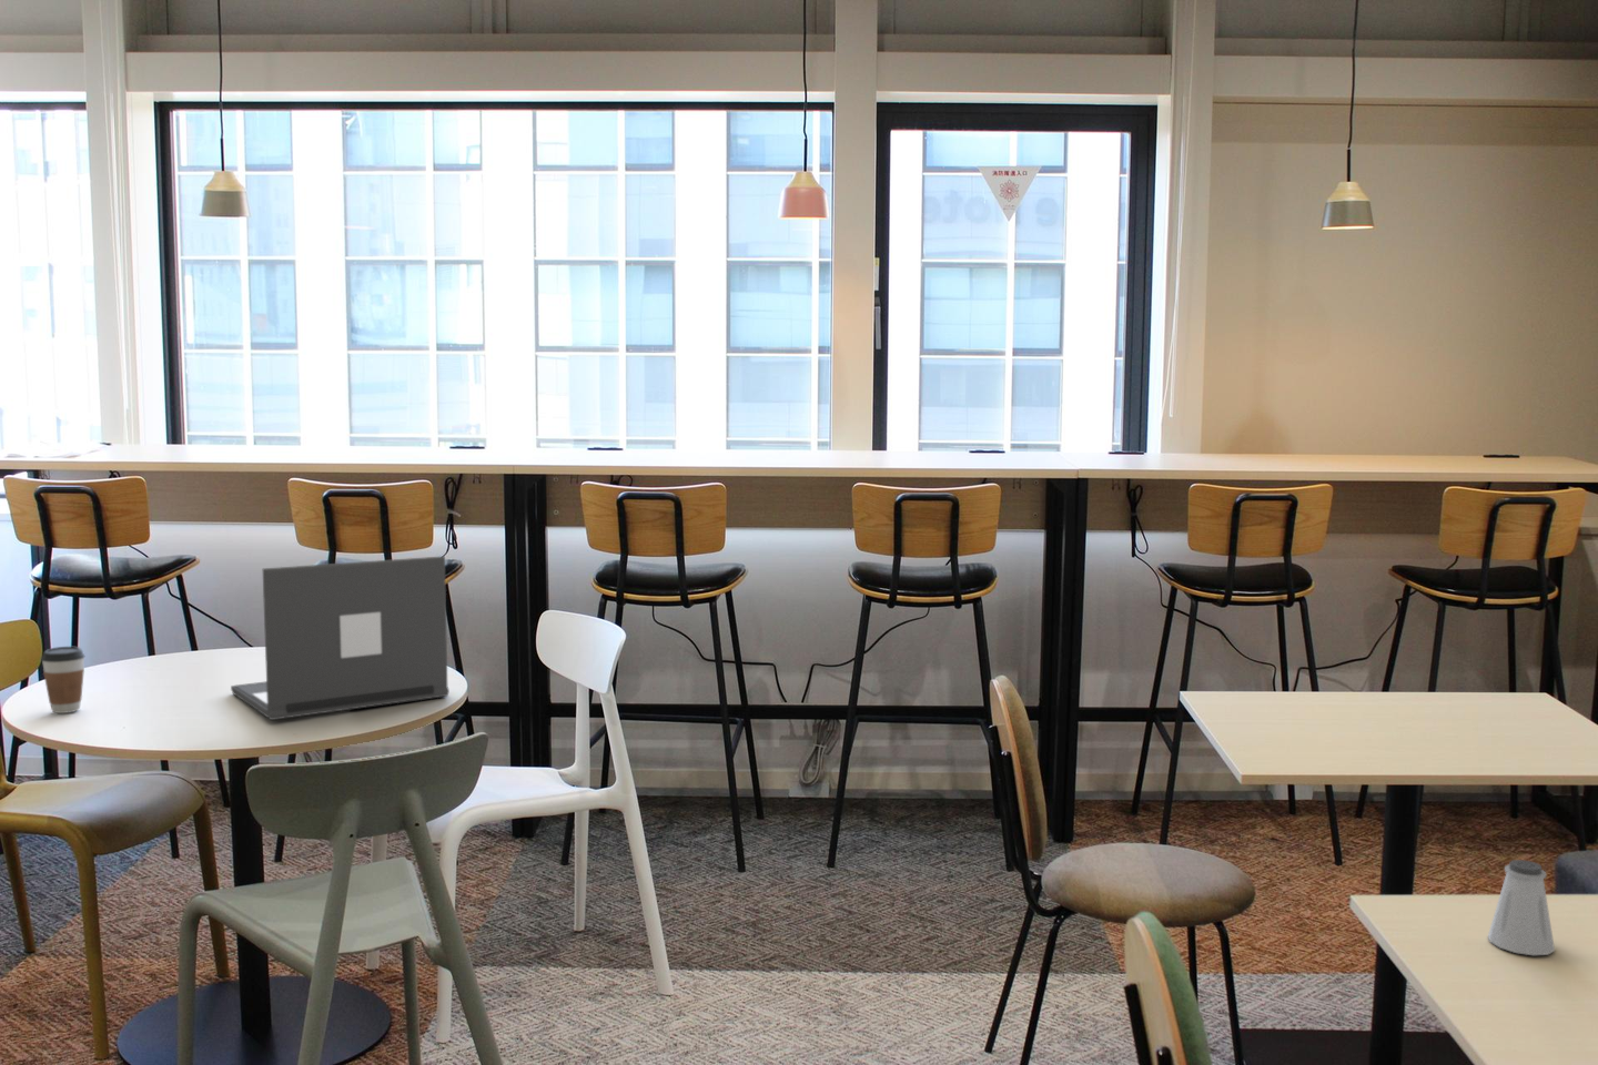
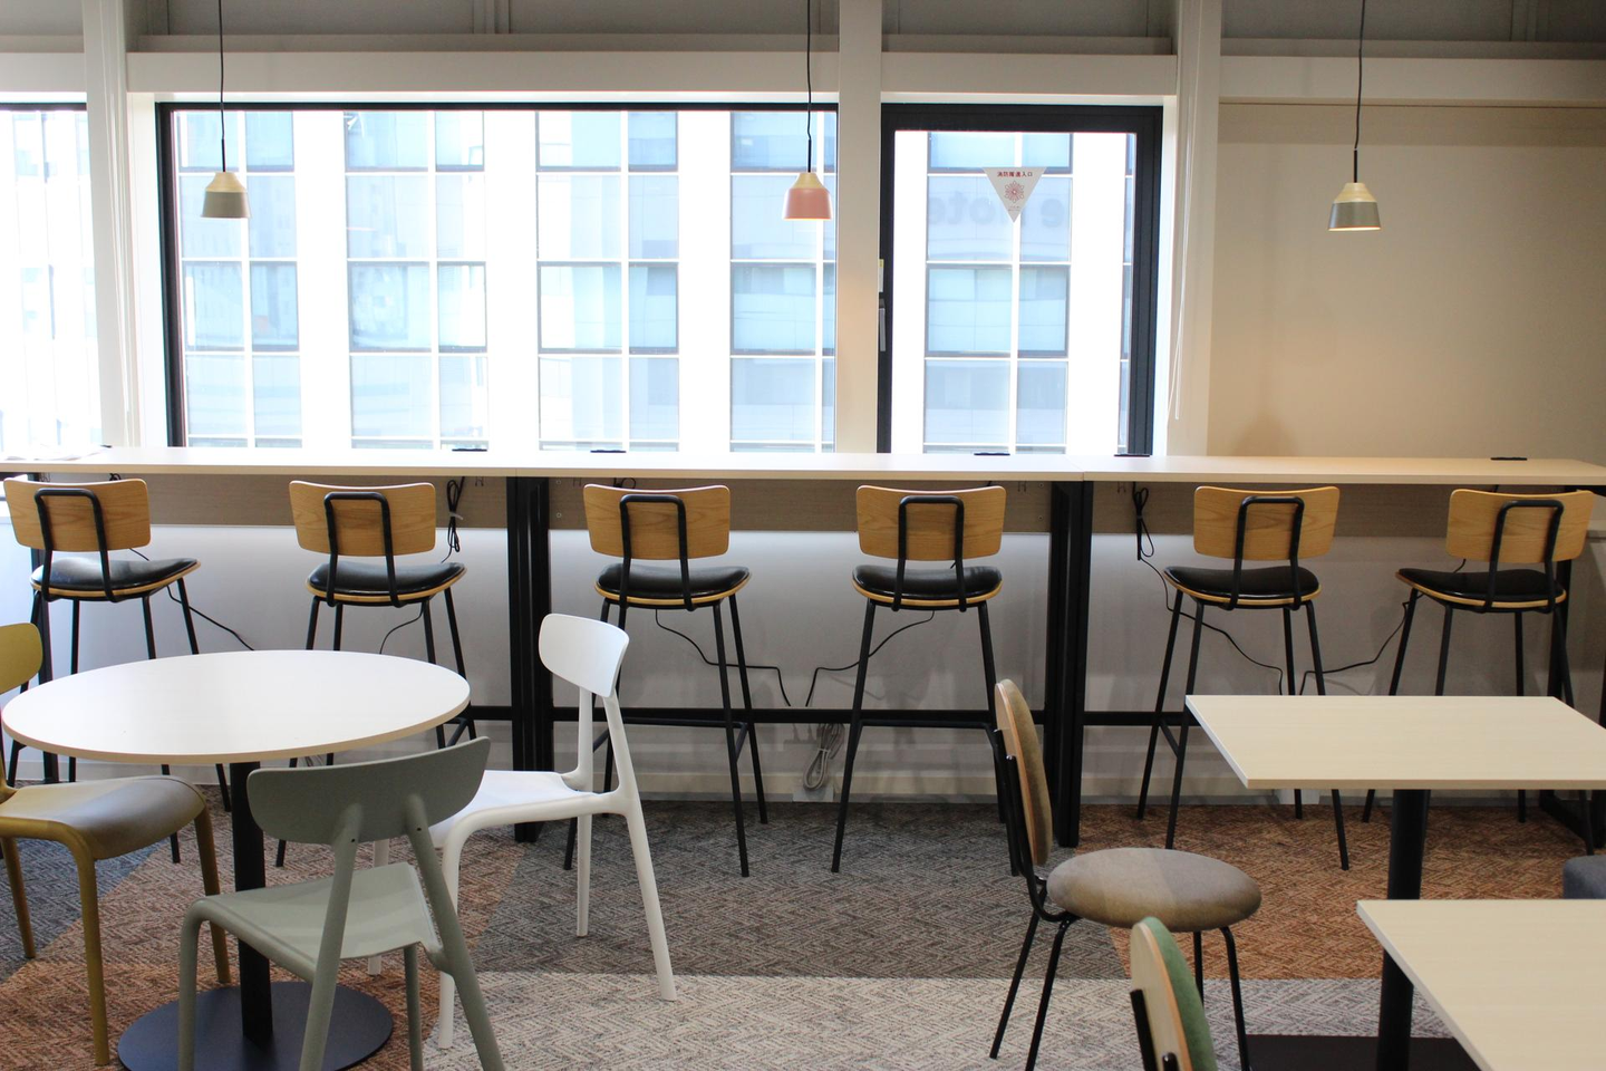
- laptop [229,555,451,721]
- coffee cup [40,645,86,714]
- saltshaker [1487,858,1556,957]
